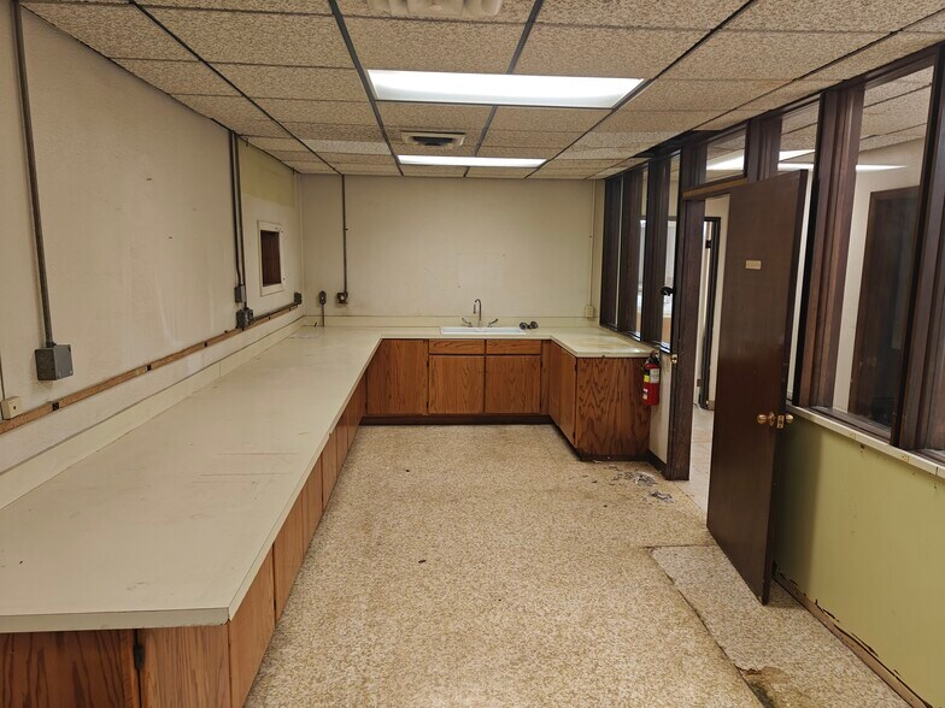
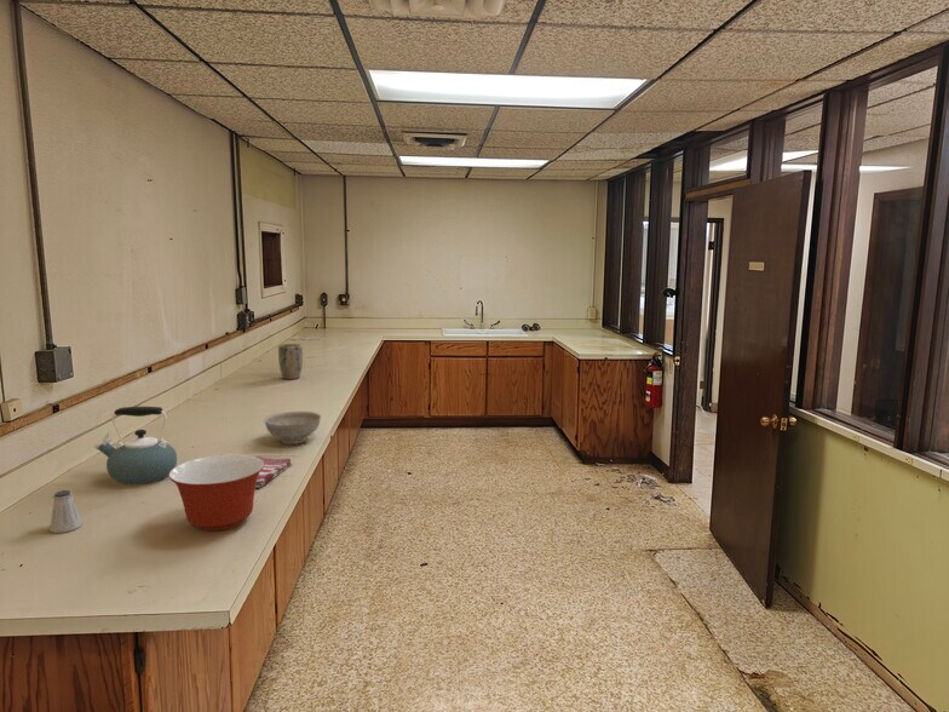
+ dish towel [254,455,293,489]
+ kettle [93,406,178,486]
+ plant pot [277,343,304,380]
+ saltshaker [48,489,82,534]
+ decorative bowl [263,410,322,446]
+ mixing bowl [167,453,265,532]
